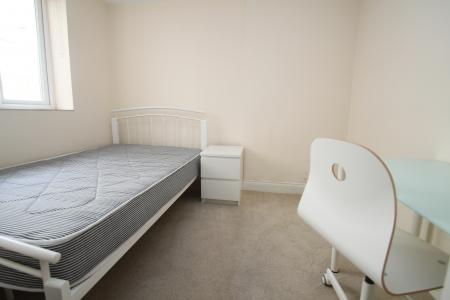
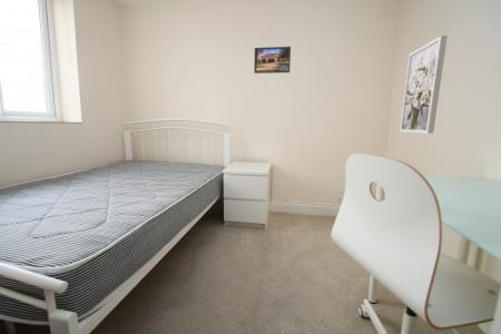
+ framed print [253,46,292,75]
+ wall art [399,35,449,135]
